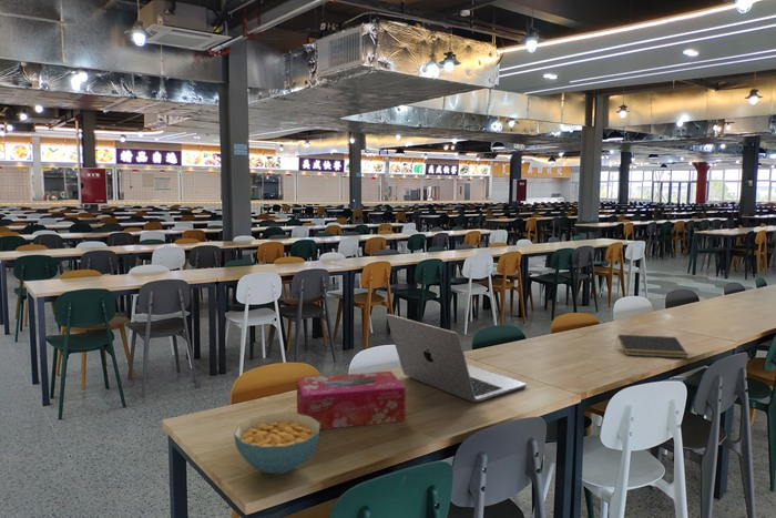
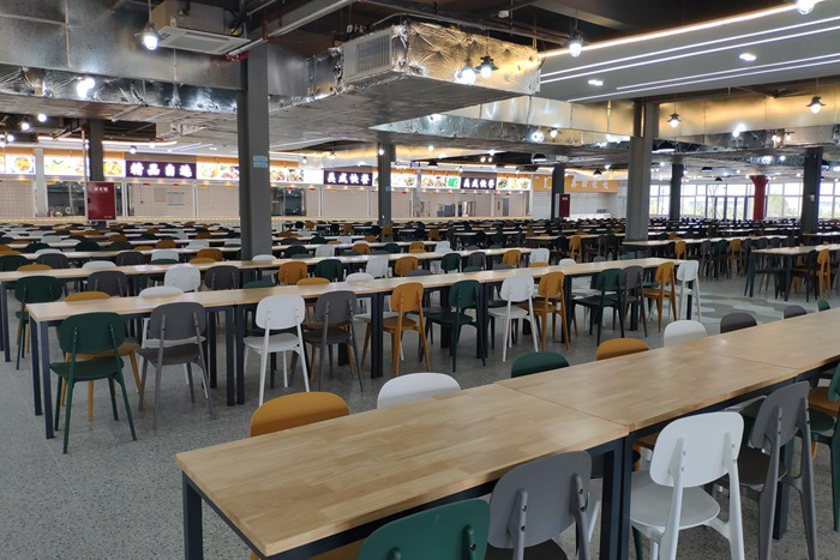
- tissue box [296,370,406,430]
- laptop [386,313,528,404]
- notepad [615,334,688,359]
- cereal bowl [233,412,320,476]
